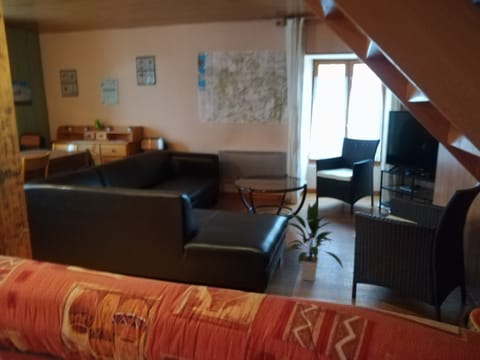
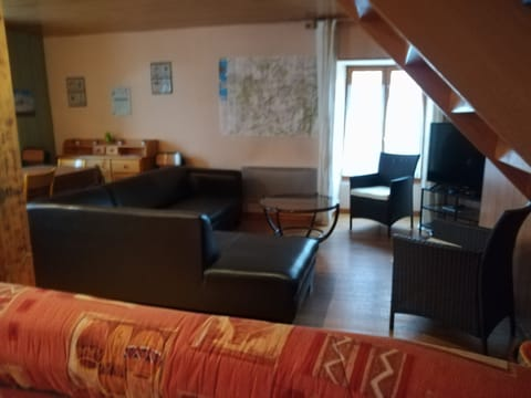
- indoor plant [283,200,345,282]
